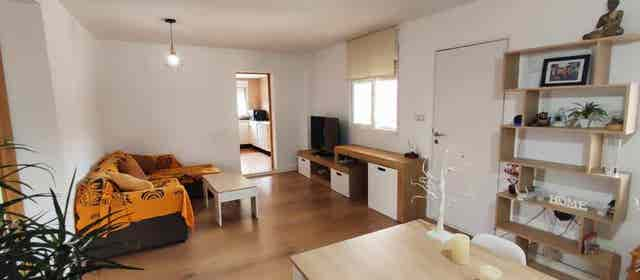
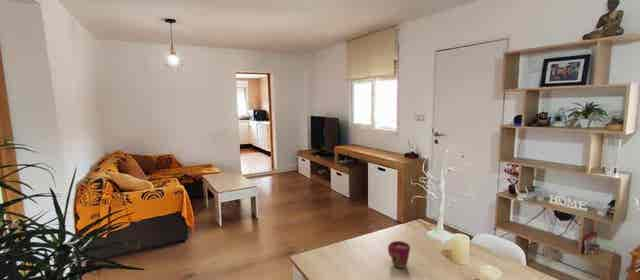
+ cup [387,240,411,269]
